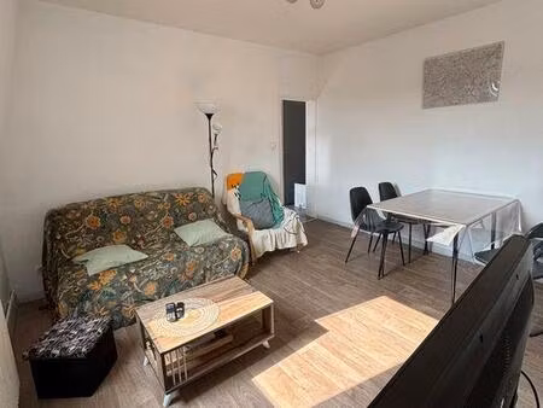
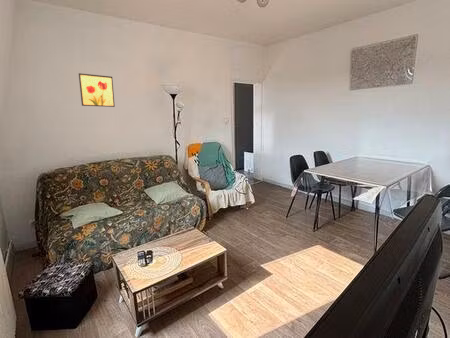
+ wall art [78,72,116,108]
